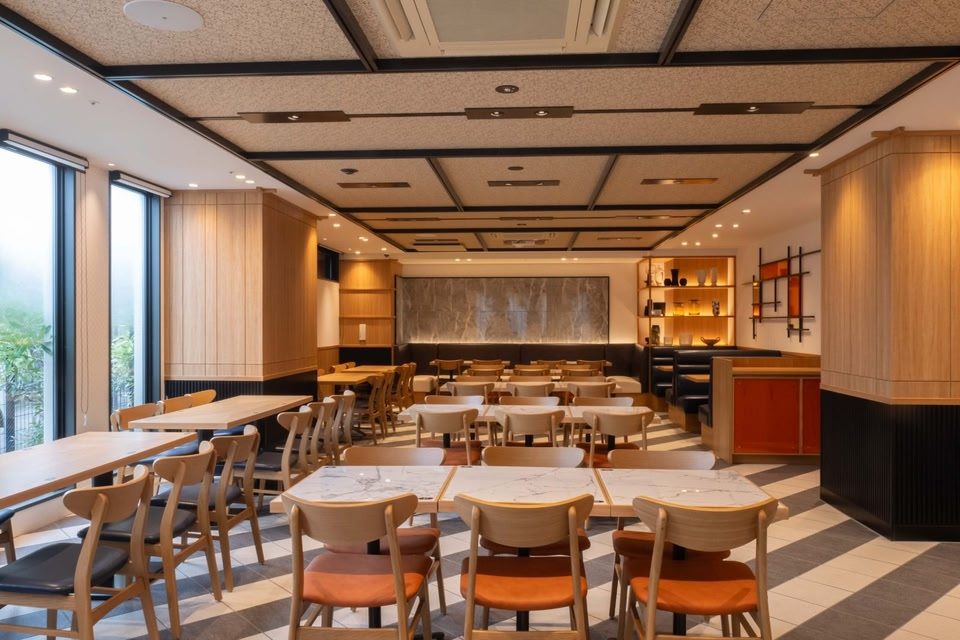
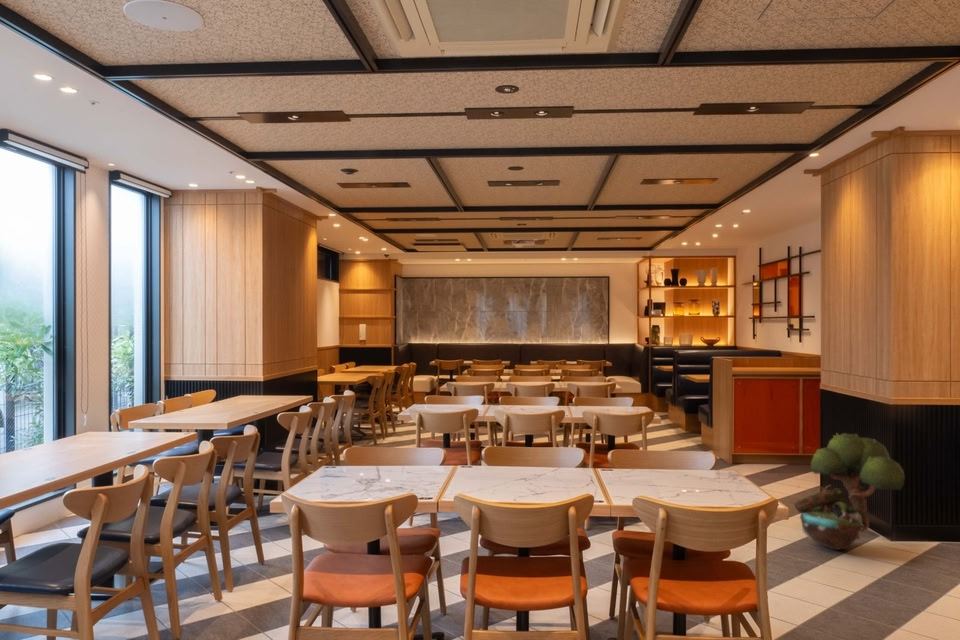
+ decorative tree [793,432,906,551]
